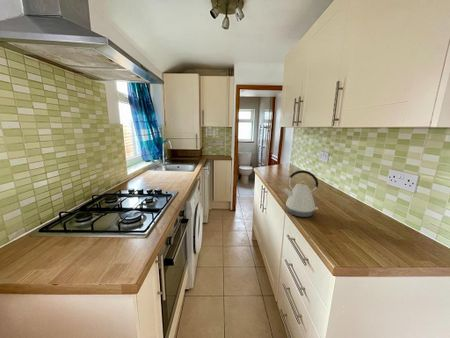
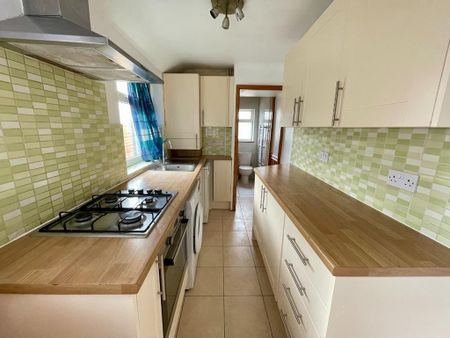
- kettle [282,169,320,218]
